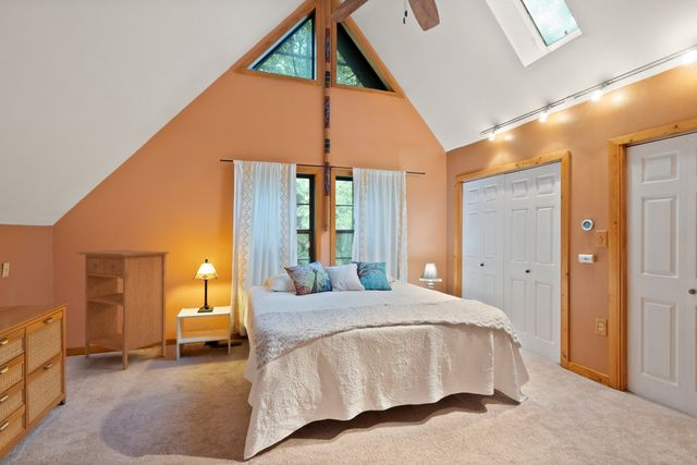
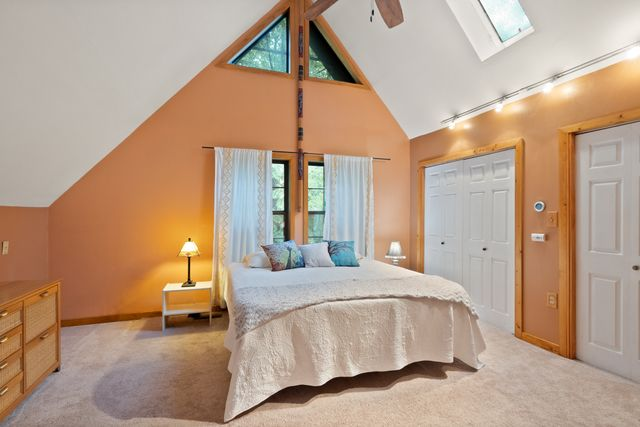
- bookshelf [76,249,170,370]
